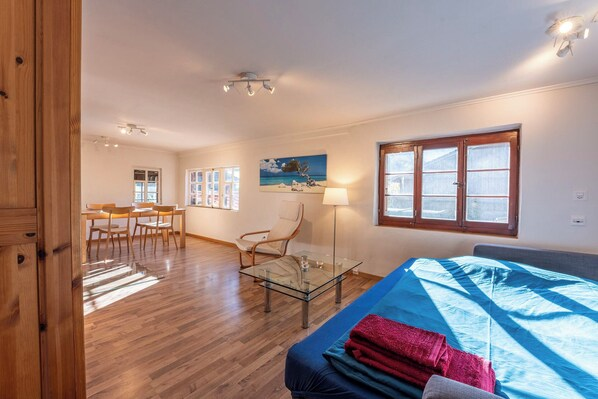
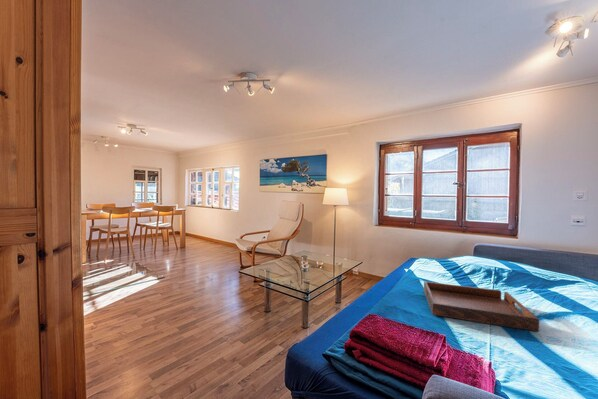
+ serving tray [423,280,540,333]
